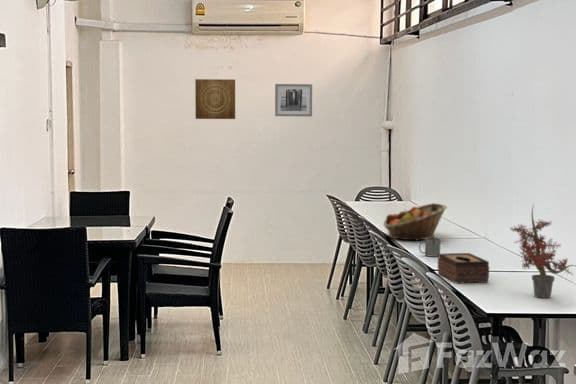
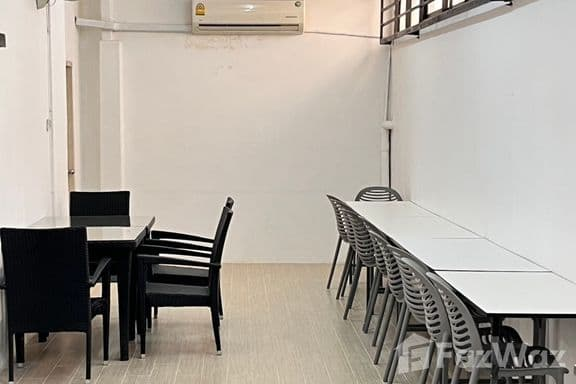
- tissue box [437,252,490,284]
- wall art [194,78,236,120]
- fruit basket [382,202,448,242]
- mug [418,237,441,258]
- wall art [274,83,313,117]
- potted plant [510,204,576,299]
